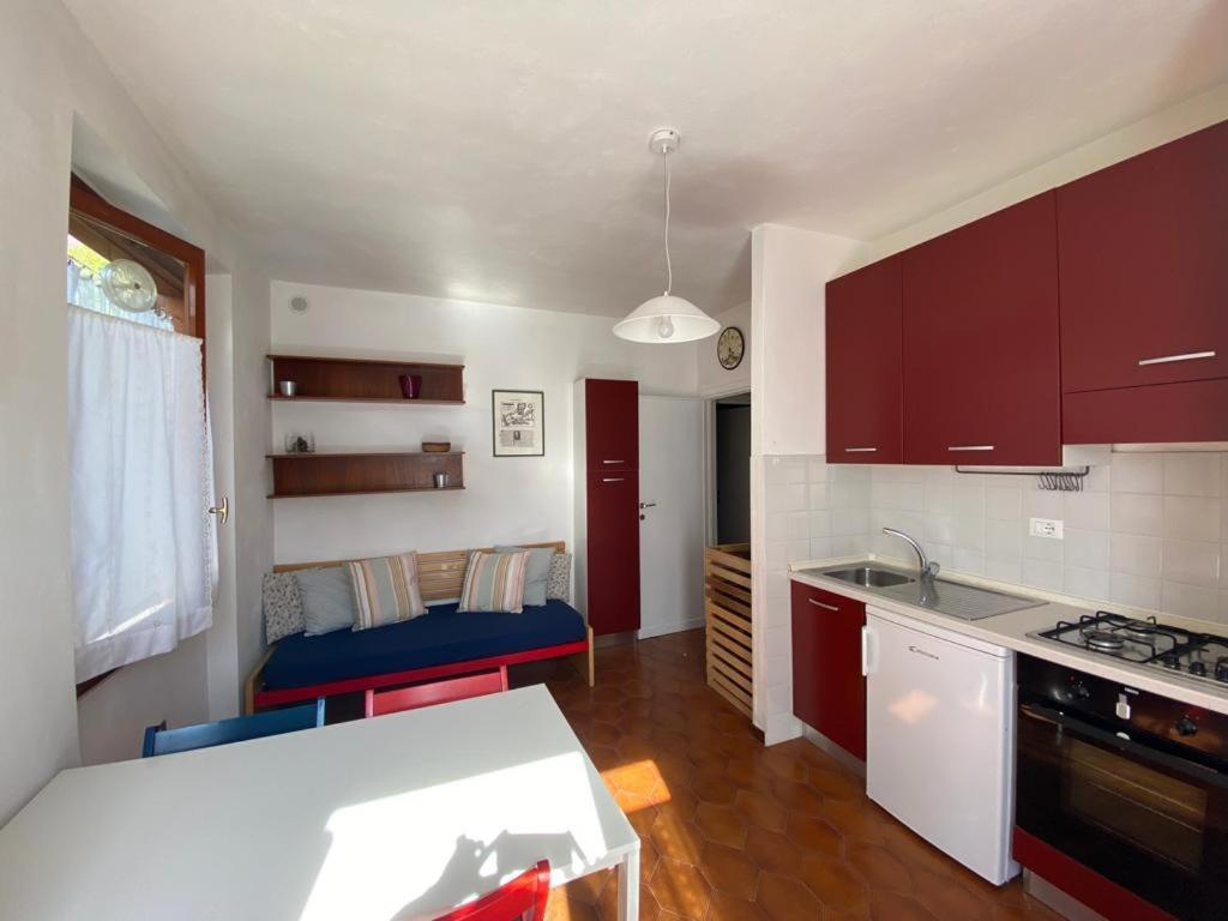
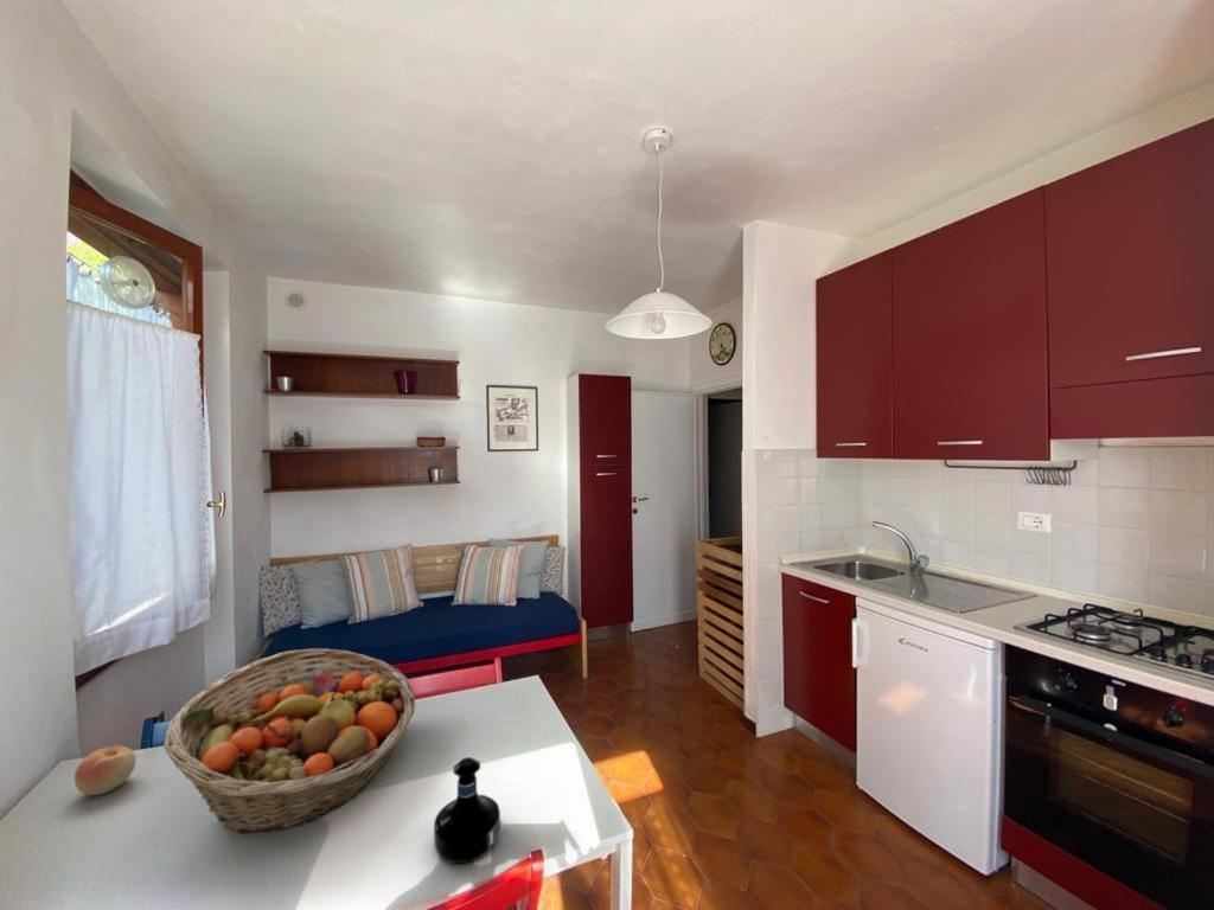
+ tequila bottle [433,756,501,865]
+ fruit basket [162,648,416,834]
+ apple [74,744,138,796]
